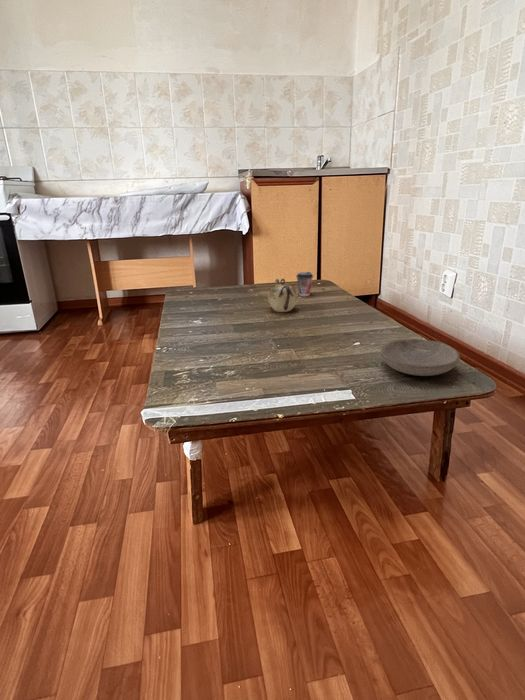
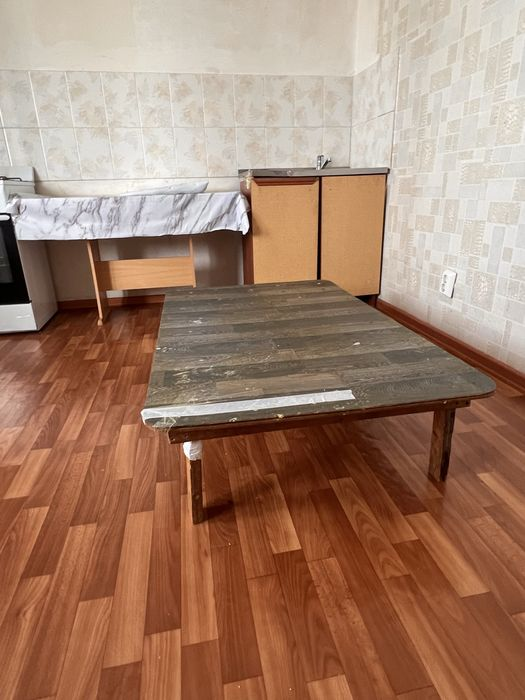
- teapot [267,278,299,313]
- bowl [380,338,461,377]
- coffee cup [295,271,314,297]
